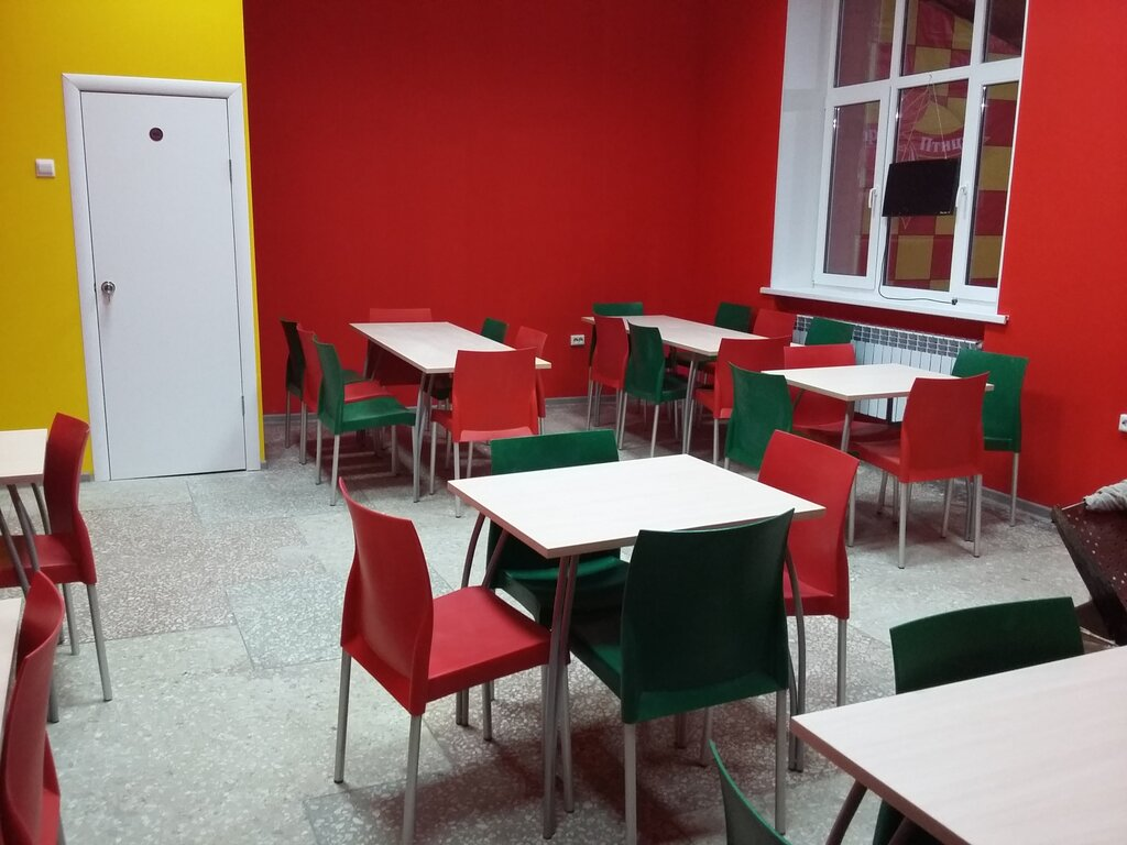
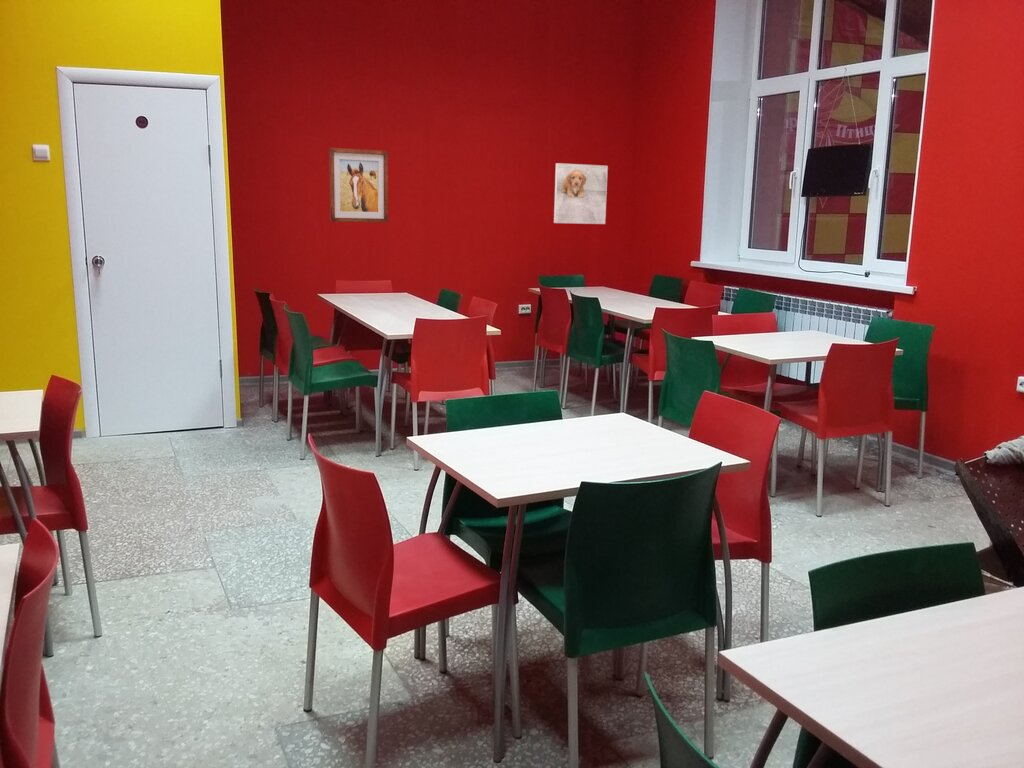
+ wall art [328,147,389,224]
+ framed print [553,162,609,225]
